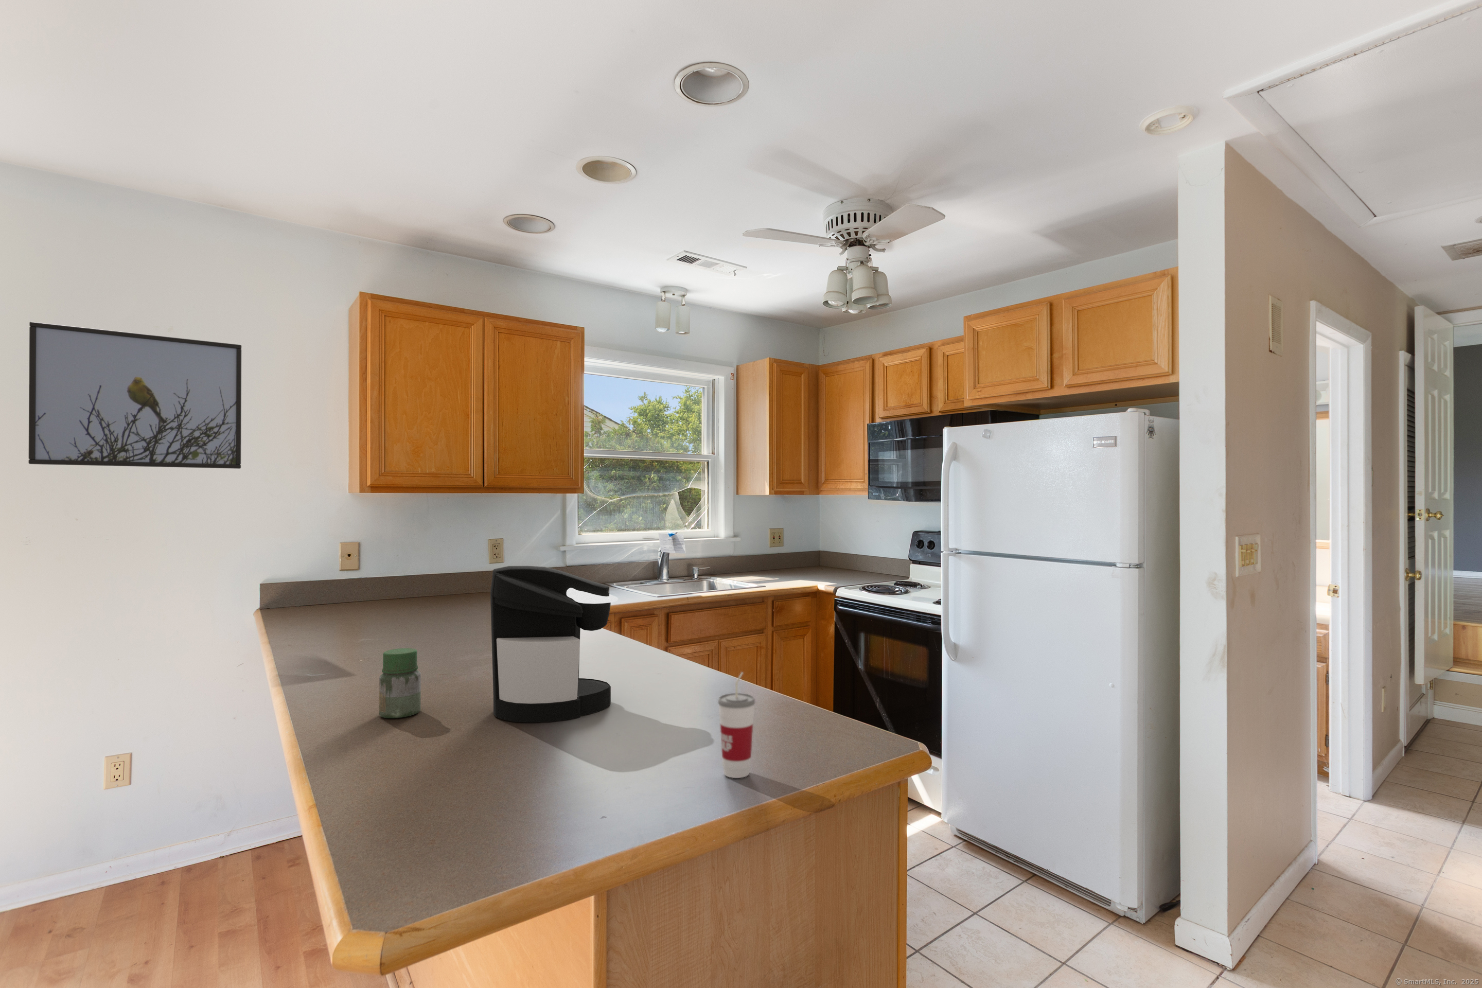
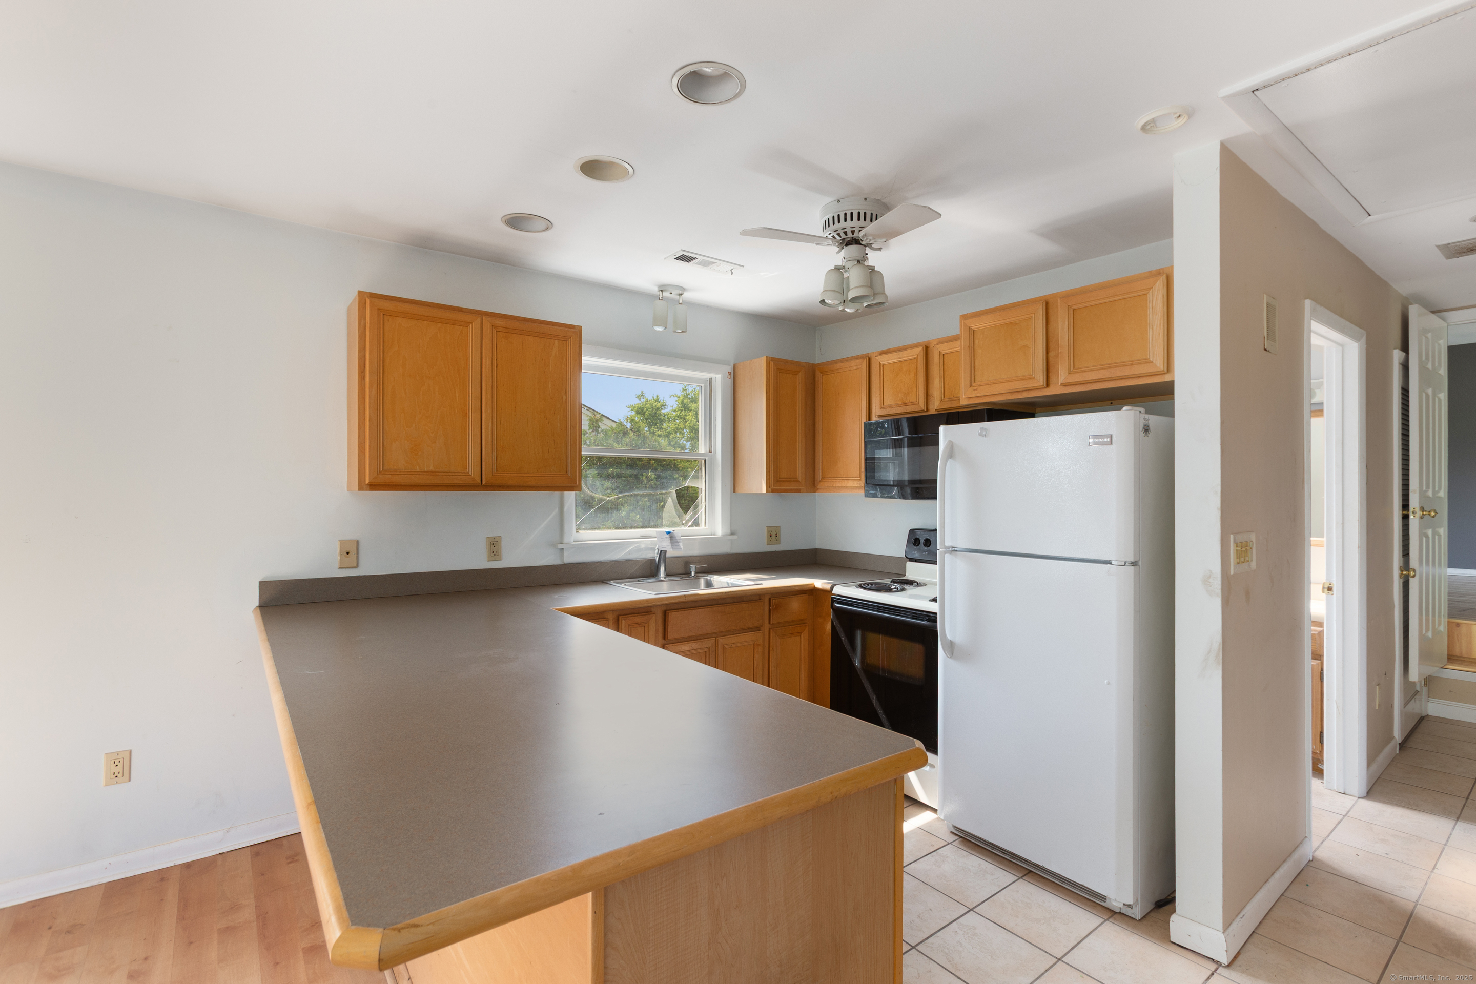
- coffee maker [490,566,619,723]
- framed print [28,321,241,470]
- jar [378,648,421,719]
- cup [718,672,755,778]
